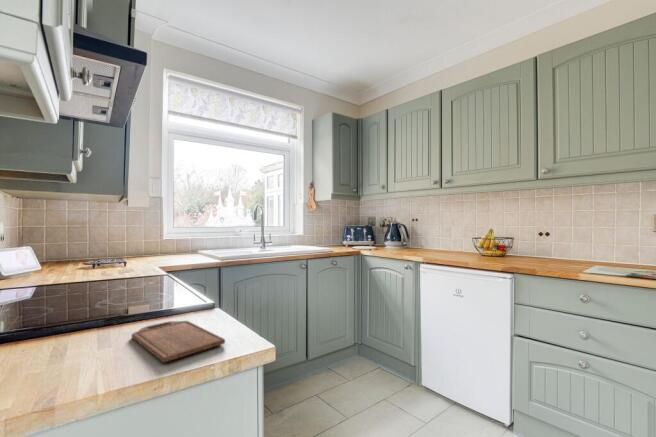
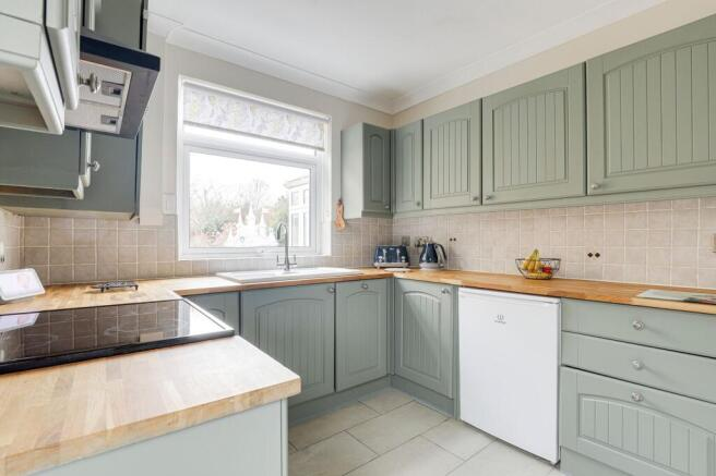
- cutting board [131,320,226,363]
